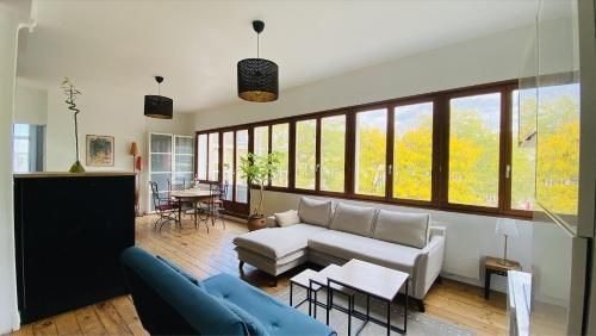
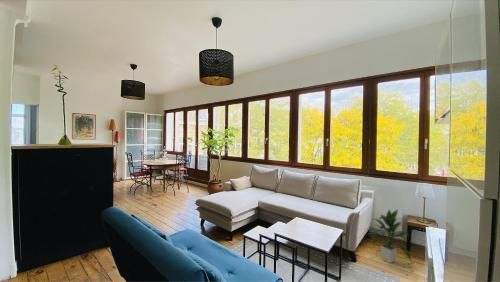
+ indoor plant [367,208,413,264]
